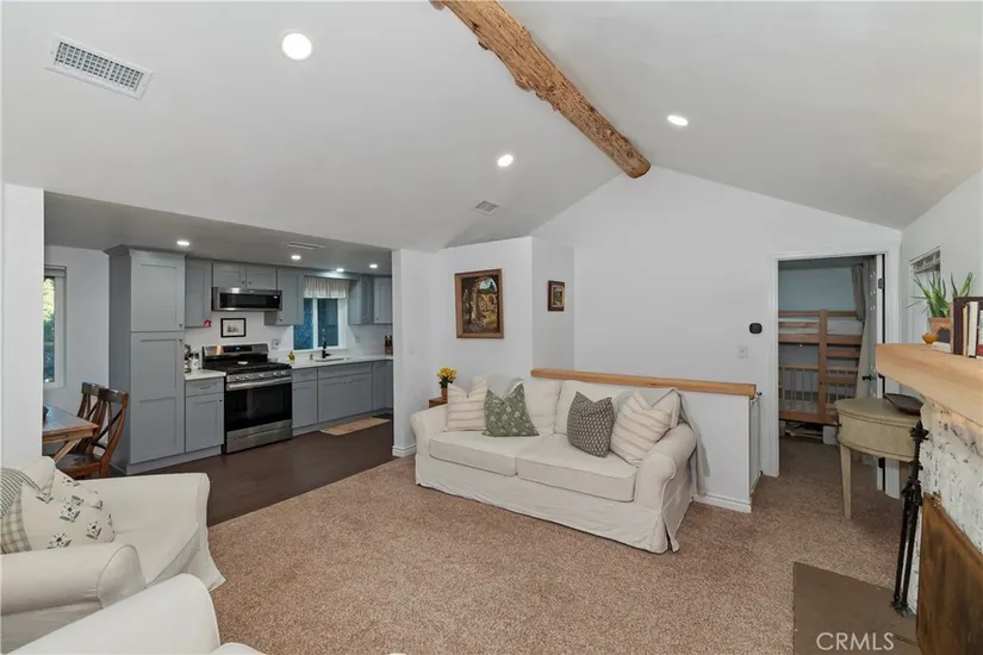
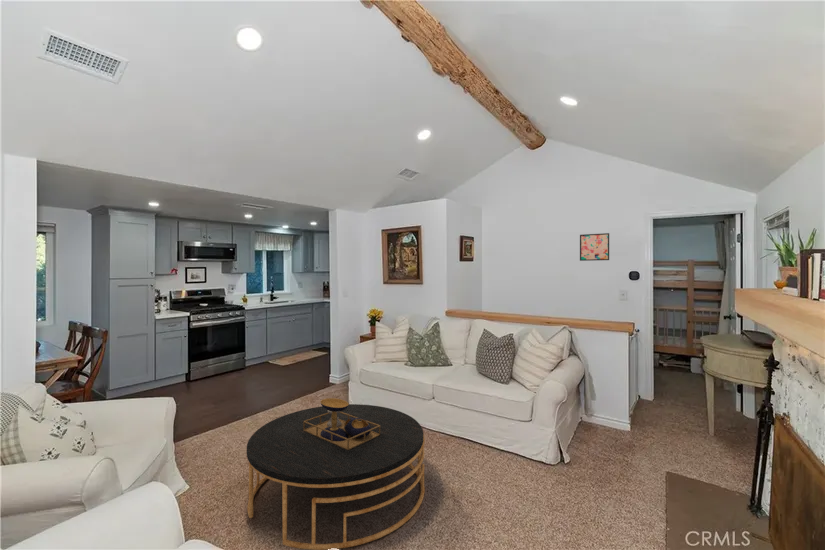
+ coffee table [246,397,426,550]
+ wall art [579,232,610,262]
